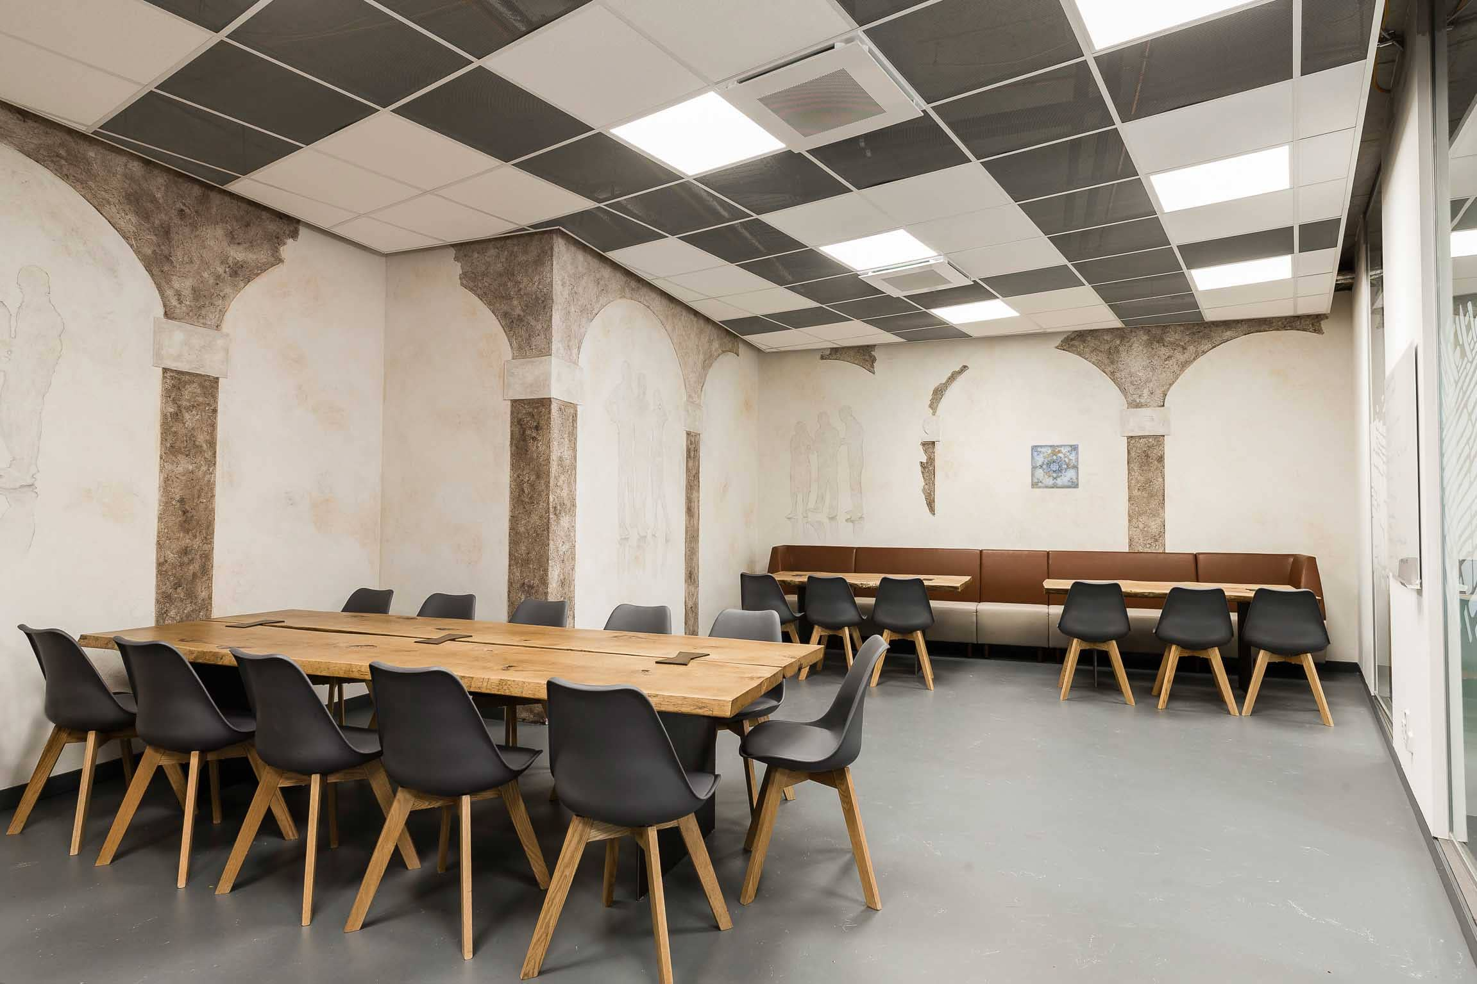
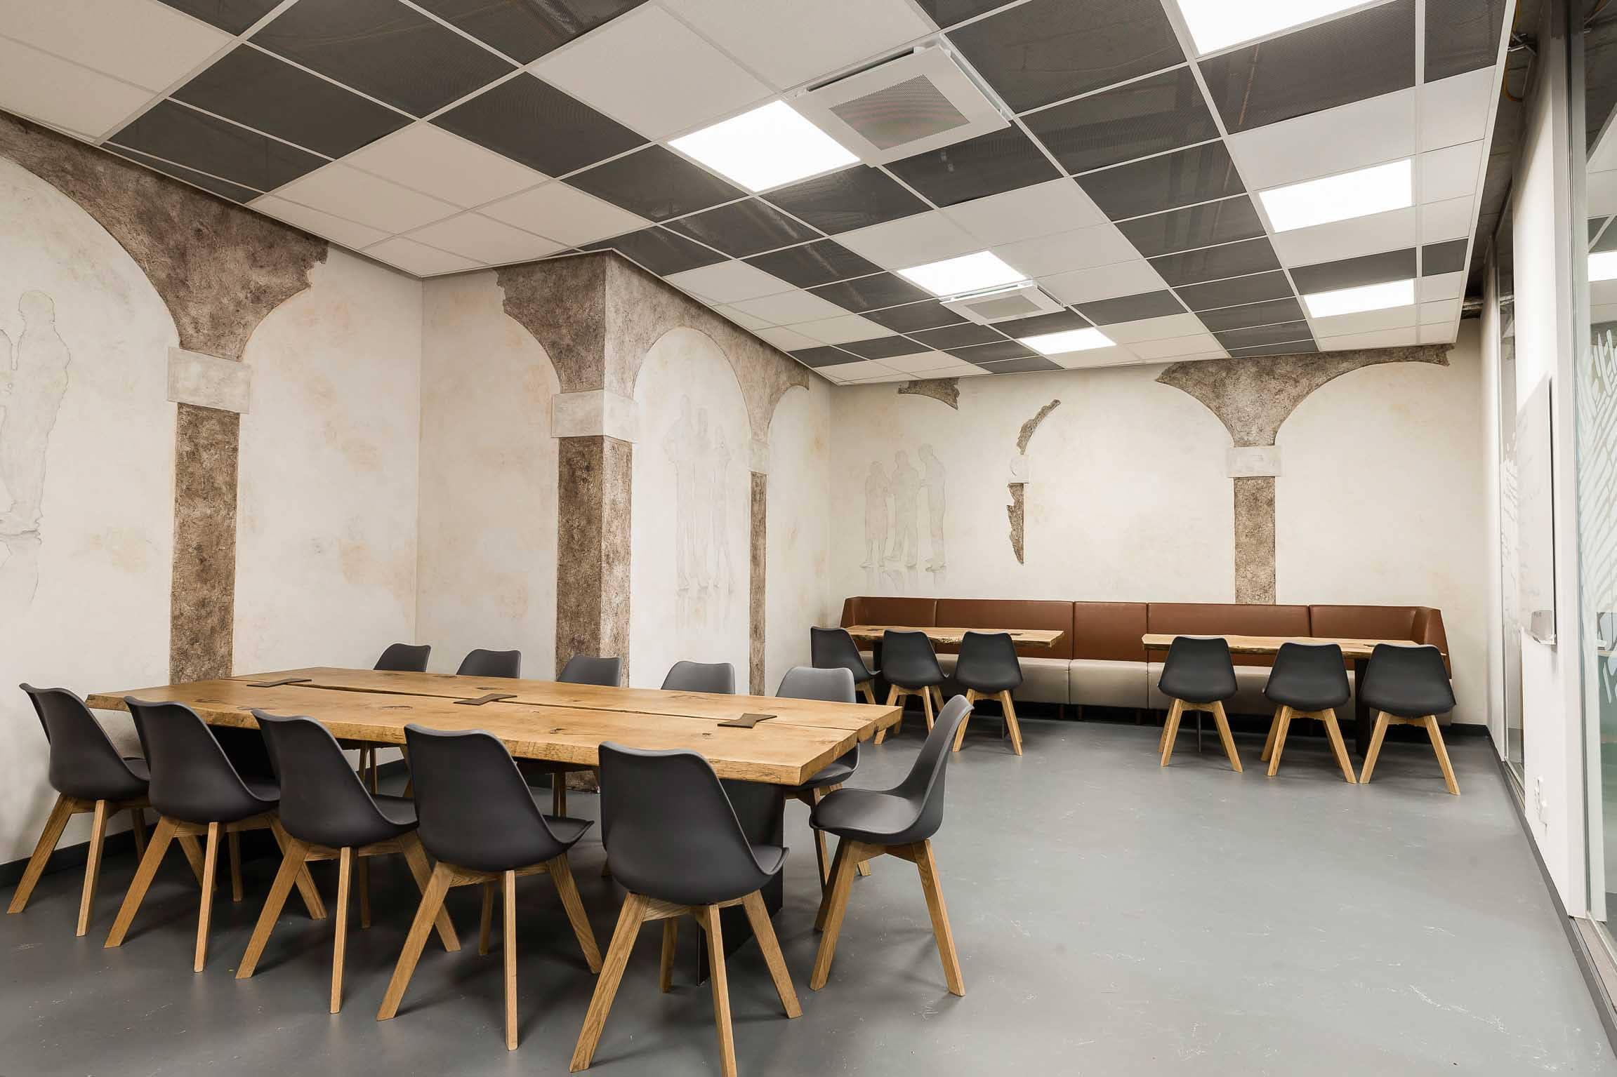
- wall art [1031,444,1079,489]
